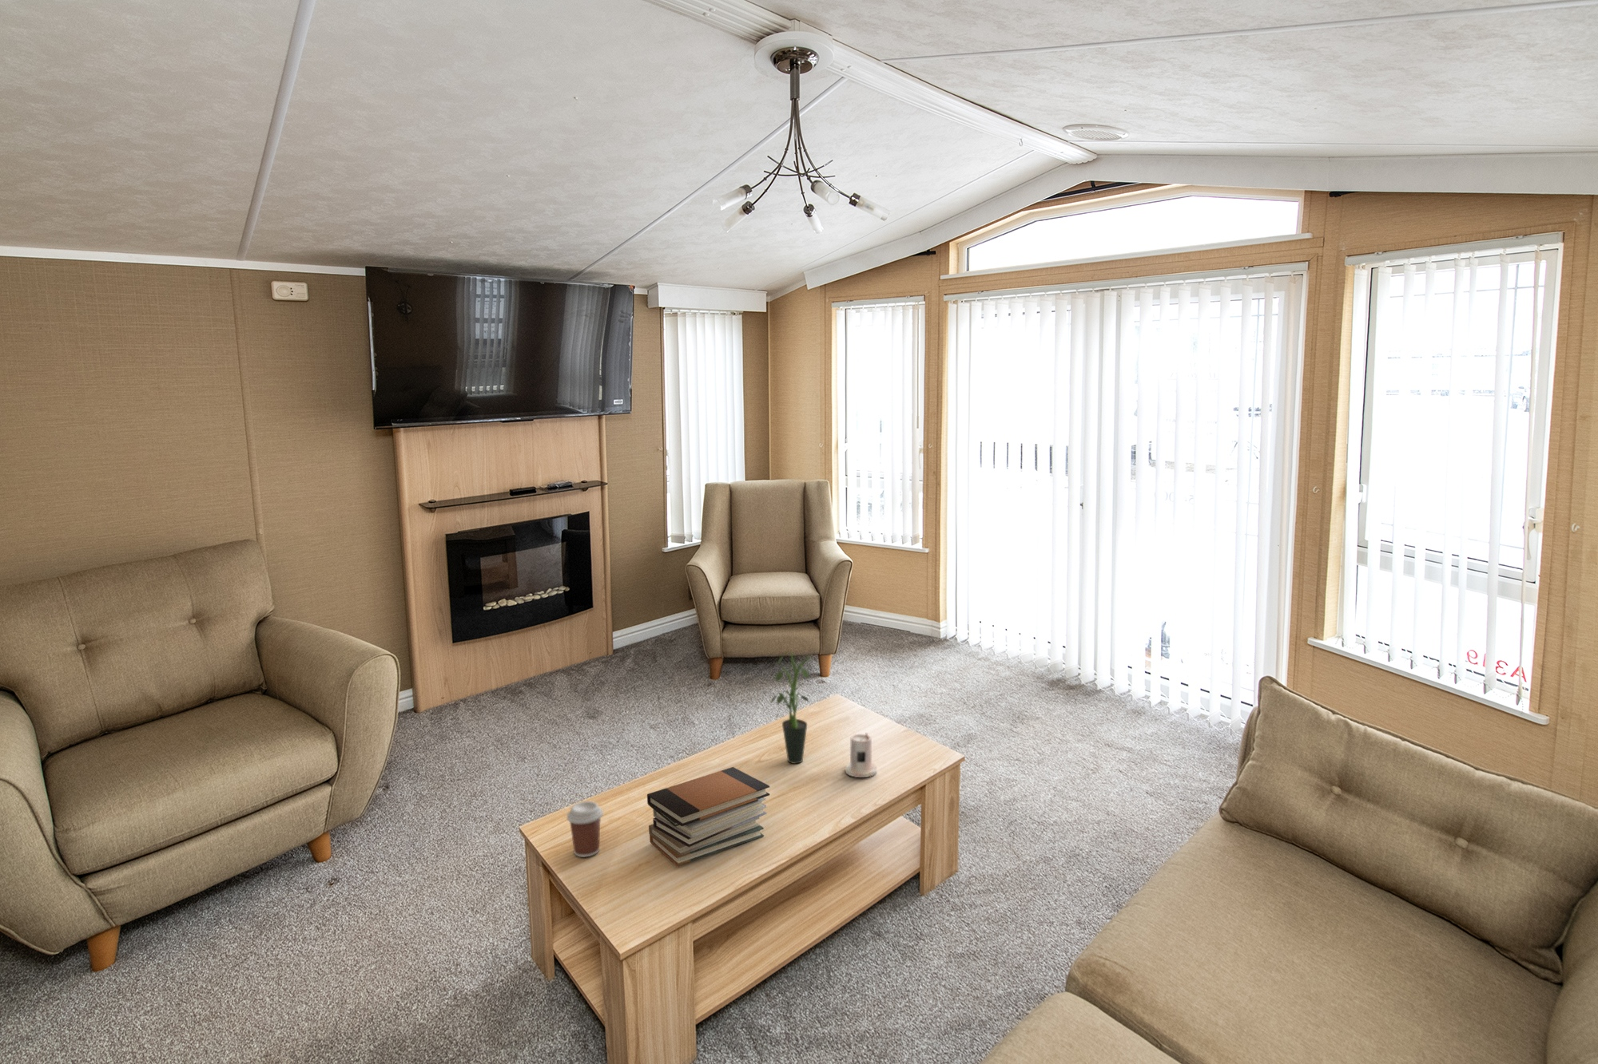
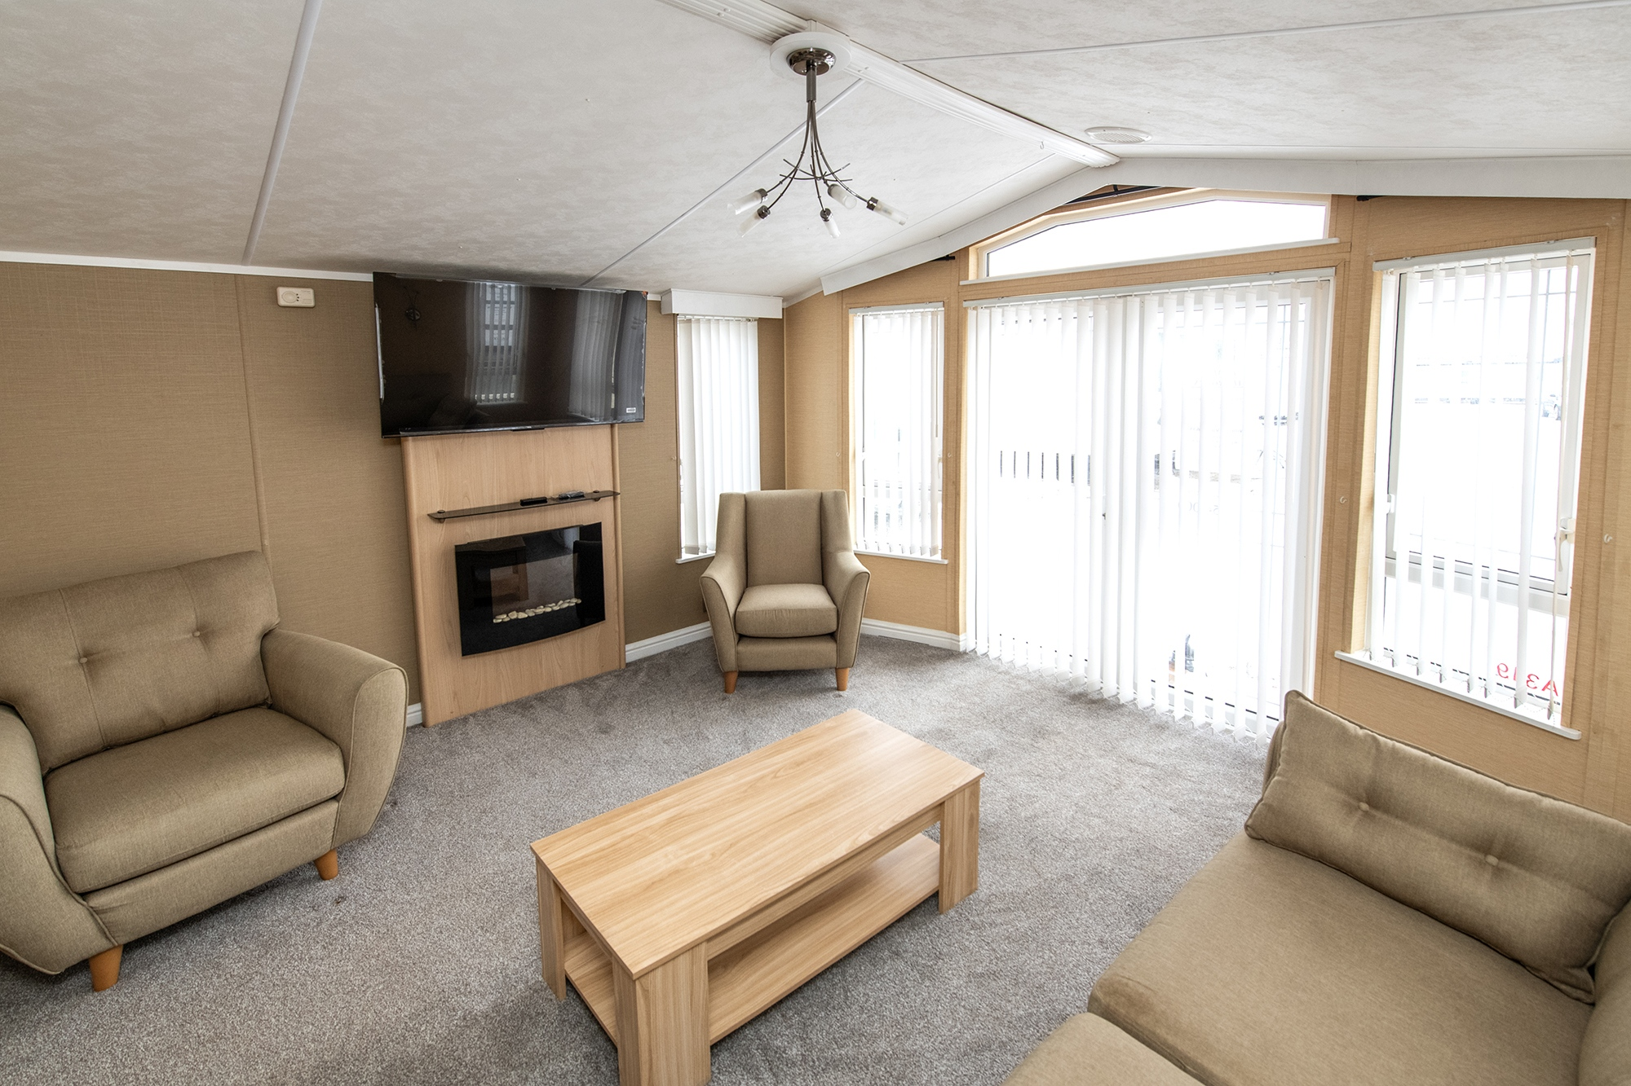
- potted plant [770,650,813,765]
- book stack [646,766,770,867]
- candle [845,732,877,778]
- coffee cup [567,800,604,859]
